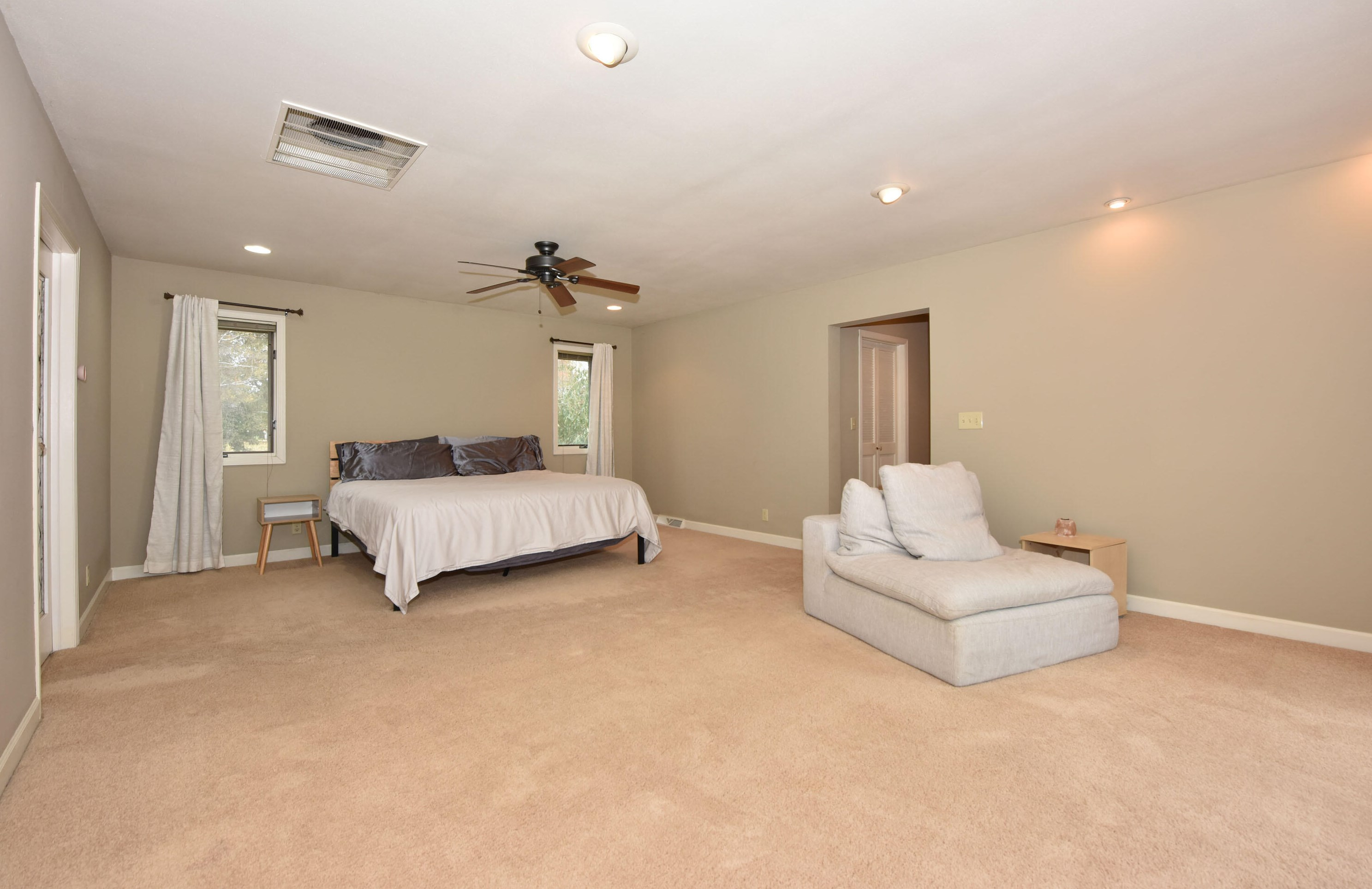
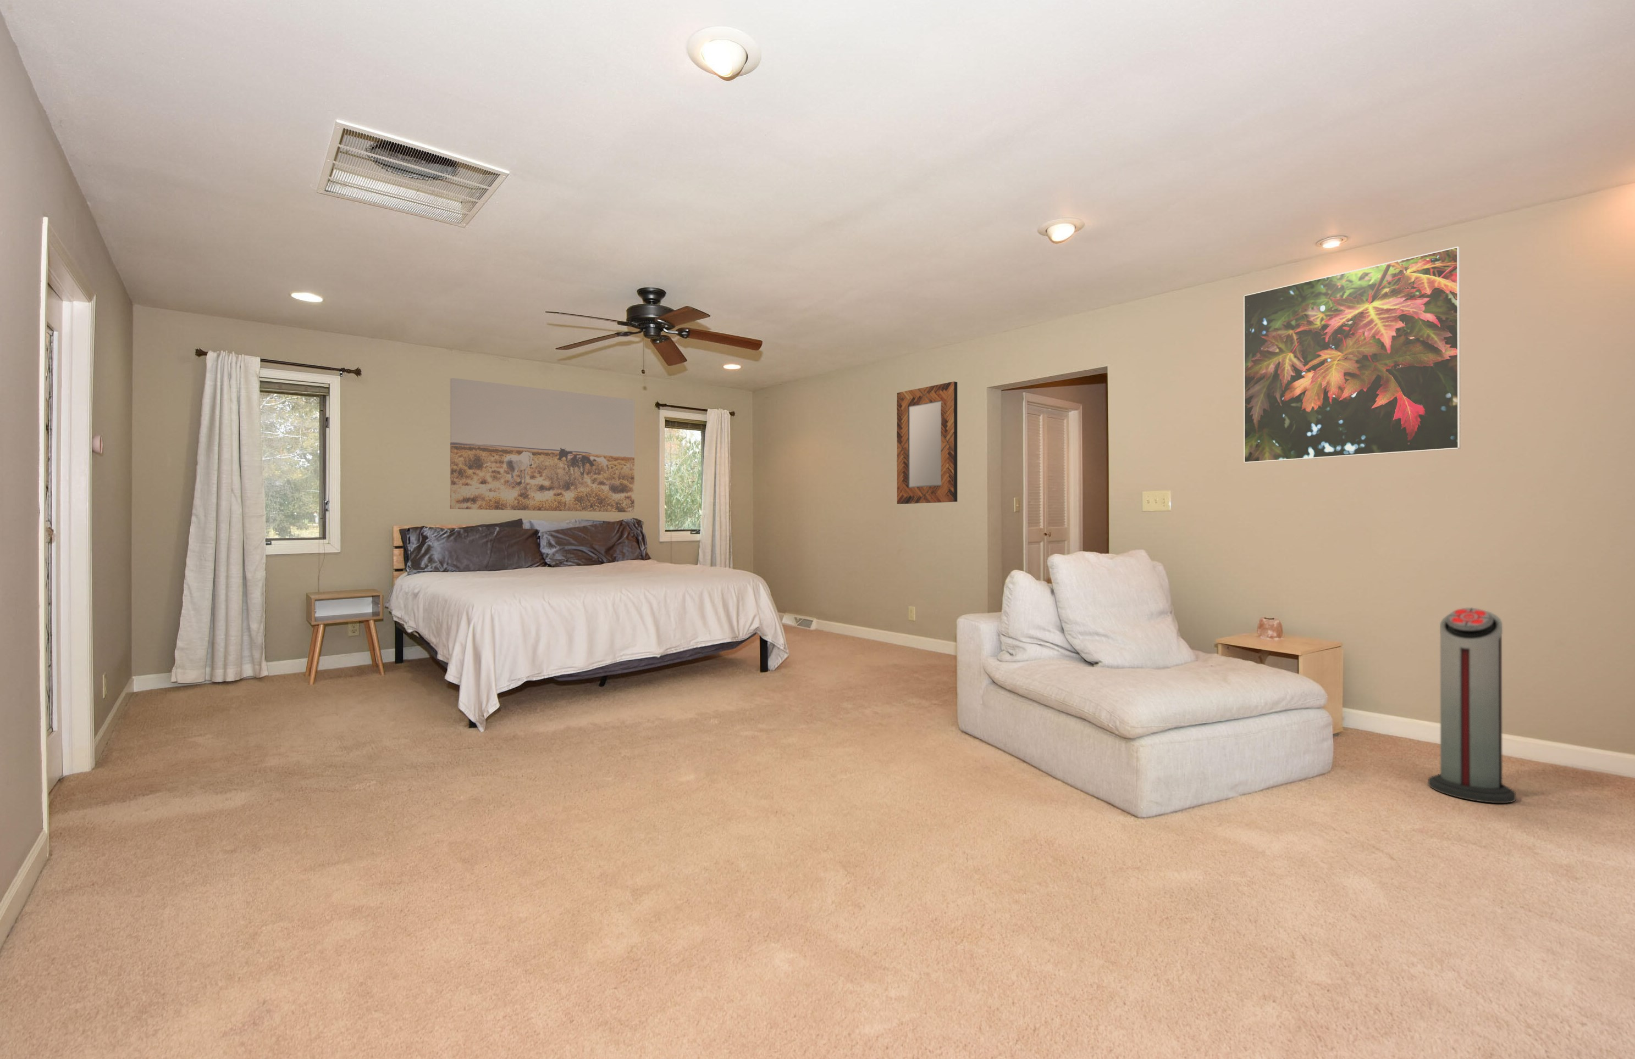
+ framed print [1243,247,1461,463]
+ air purifier [1428,608,1516,804]
+ wall art [449,378,635,513]
+ home mirror [896,381,958,505]
